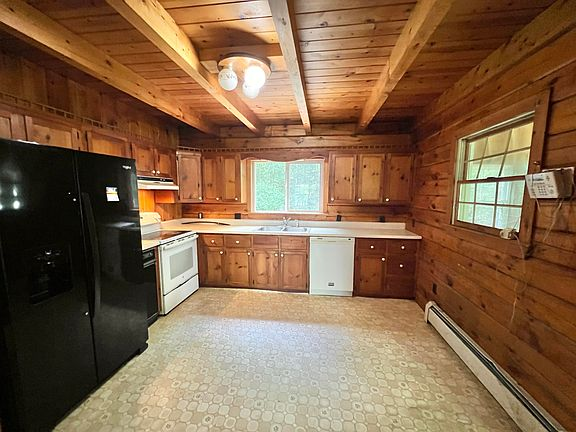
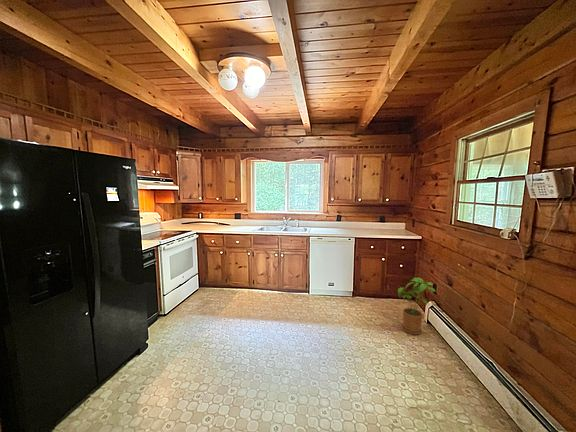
+ house plant [397,277,437,336]
